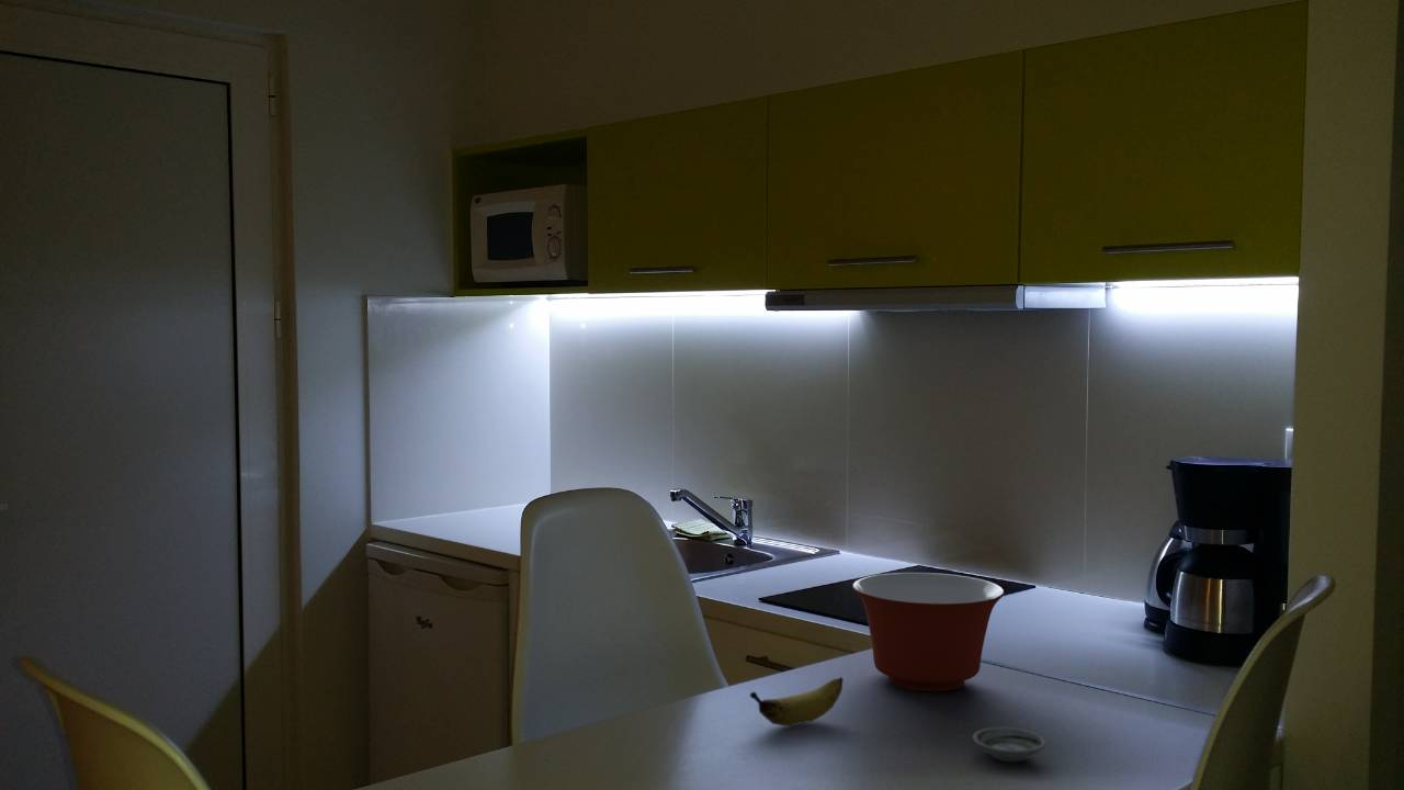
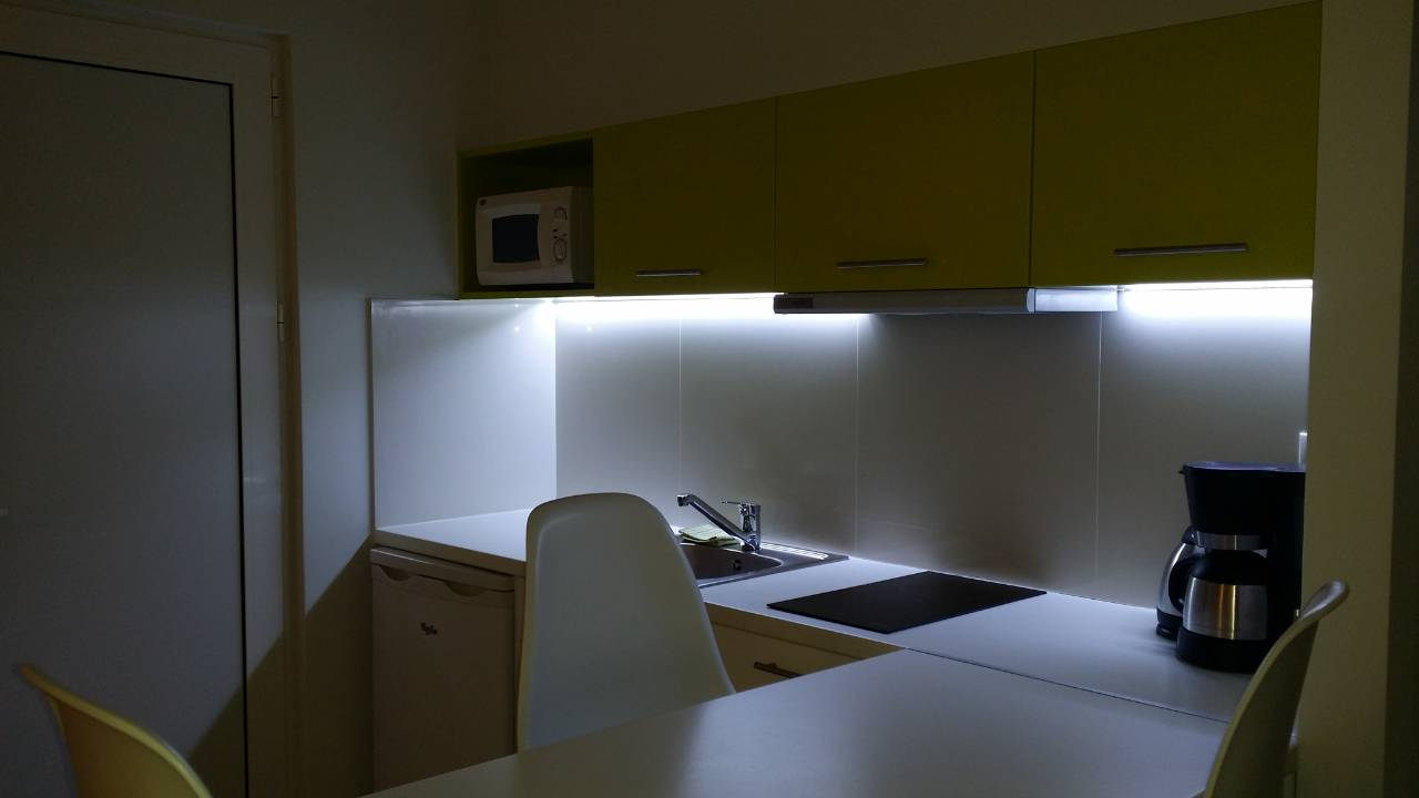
- banana [749,676,845,726]
- mixing bowl [851,572,1006,692]
- saucer [972,726,1046,763]
